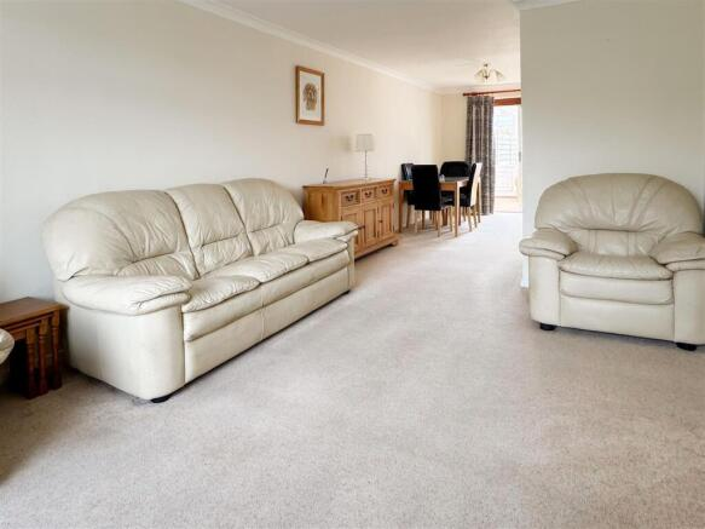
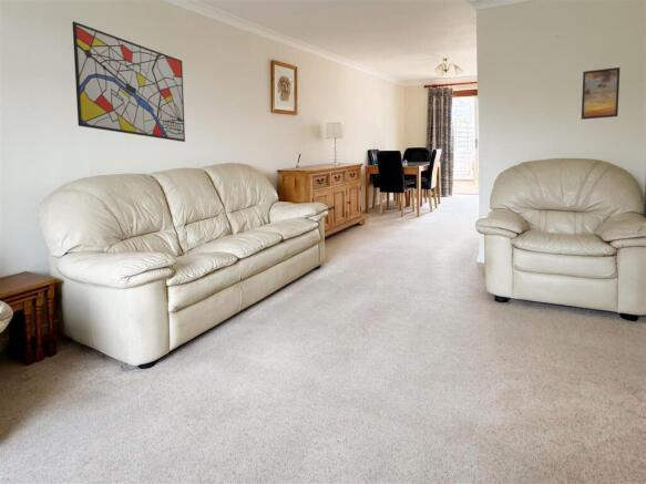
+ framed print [581,66,621,121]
+ wall art [71,20,186,143]
